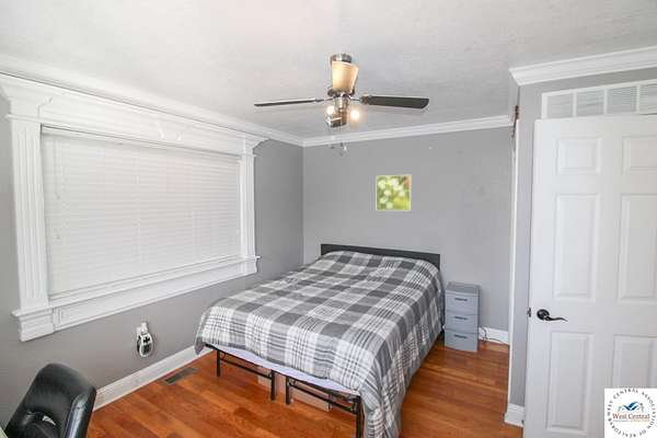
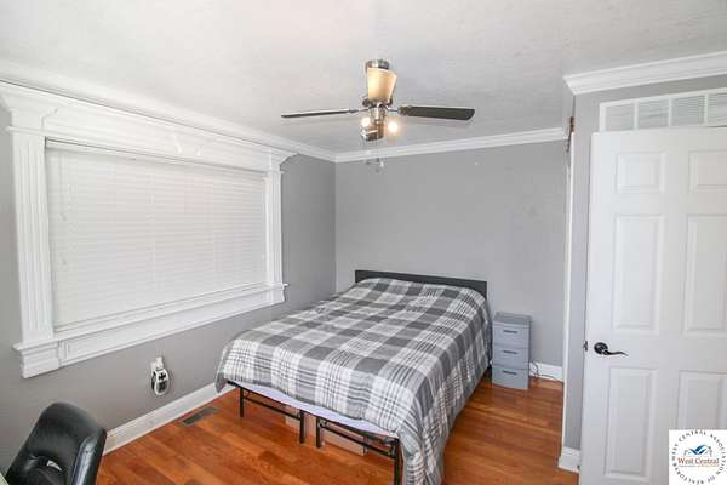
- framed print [376,174,413,211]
